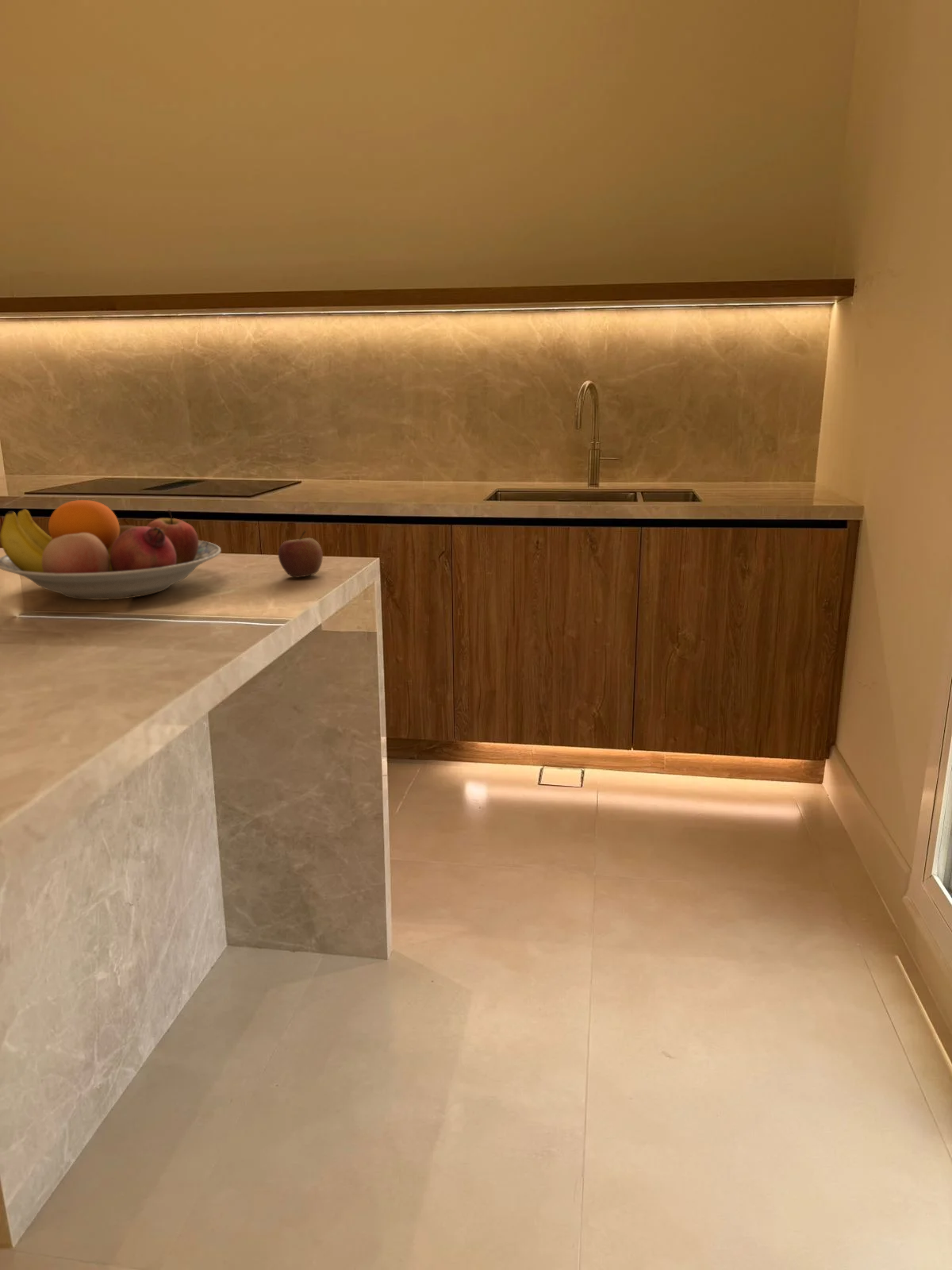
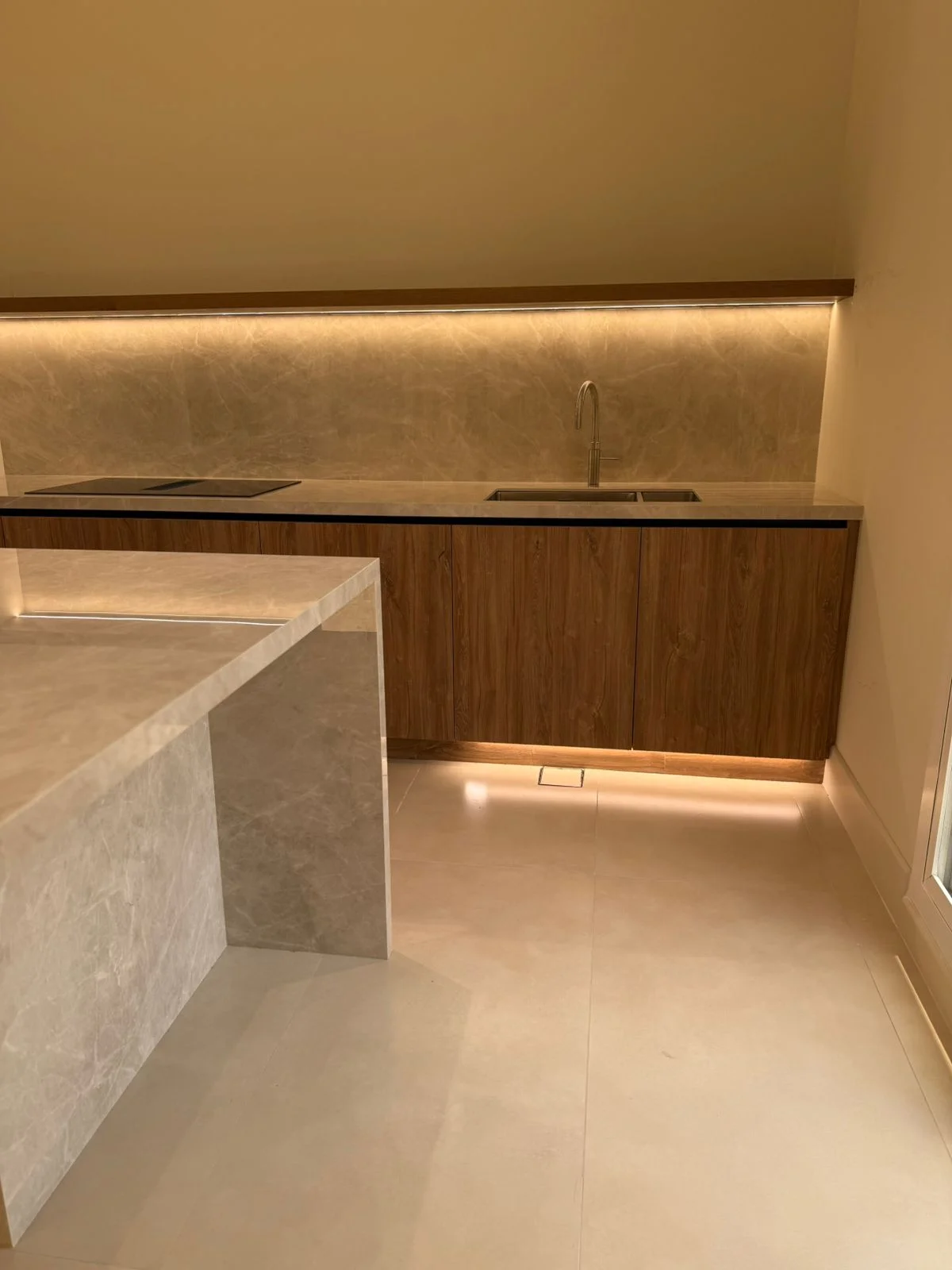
- apple [278,530,324,579]
- fruit bowl [0,499,221,601]
